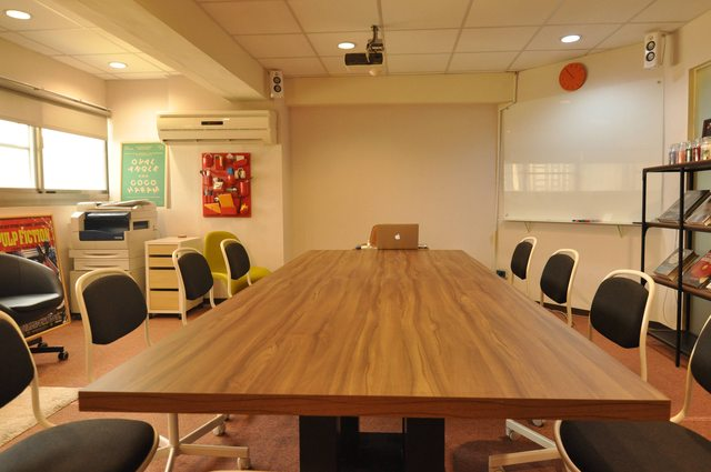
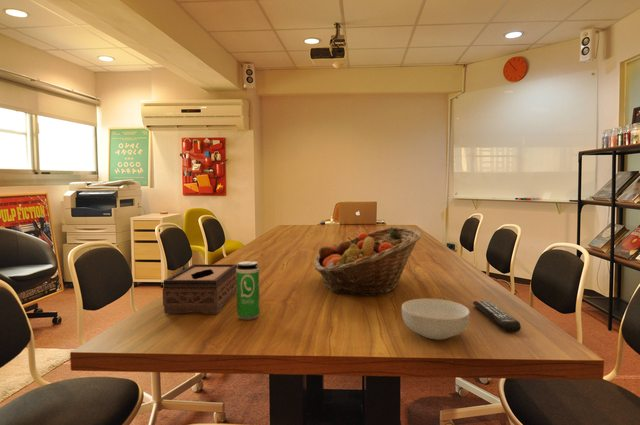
+ remote control [472,300,522,333]
+ fruit basket [313,226,422,297]
+ tissue box [162,263,238,315]
+ cereal bowl [401,298,471,341]
+ beverage can [236,260,261,321]
